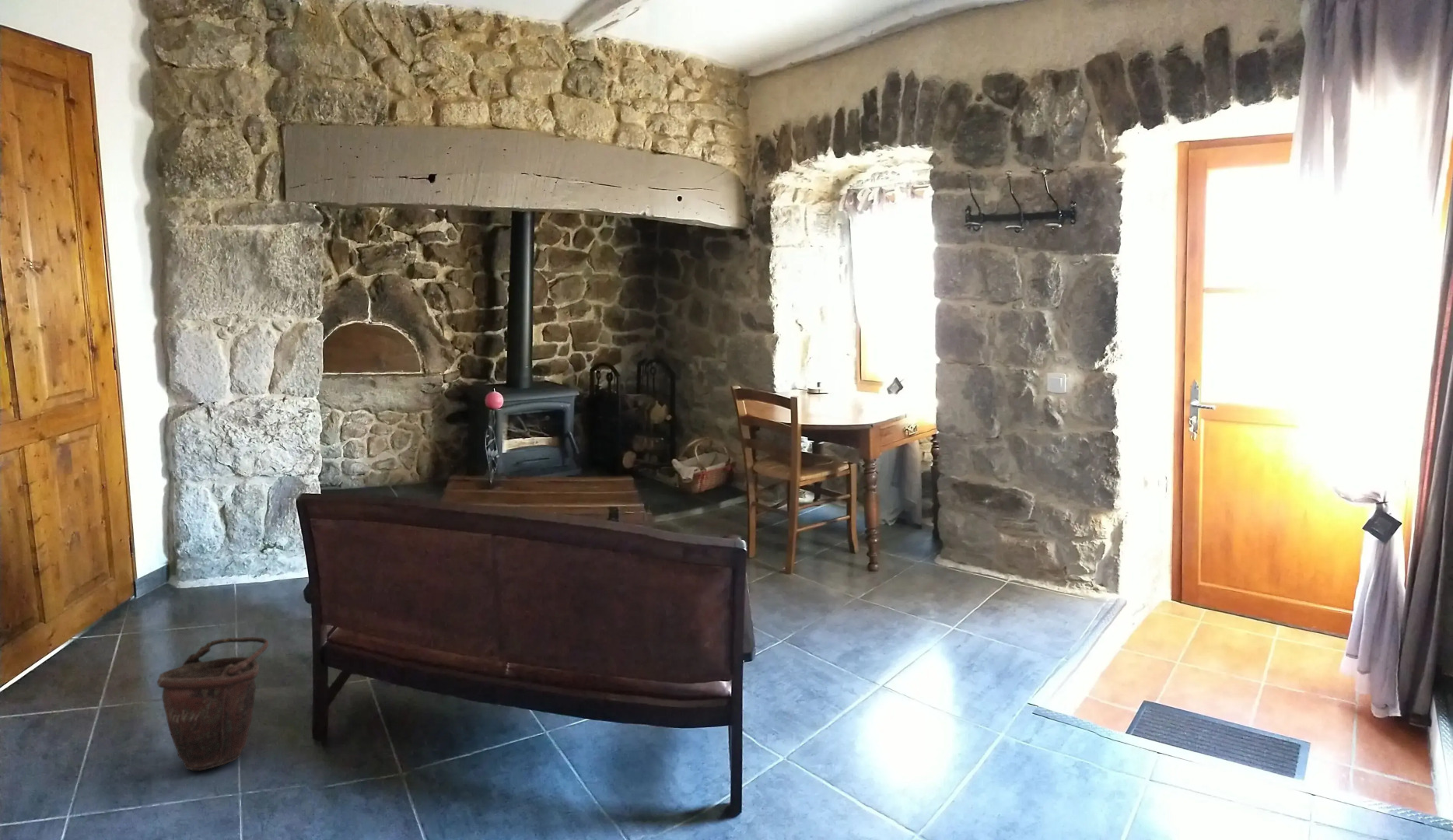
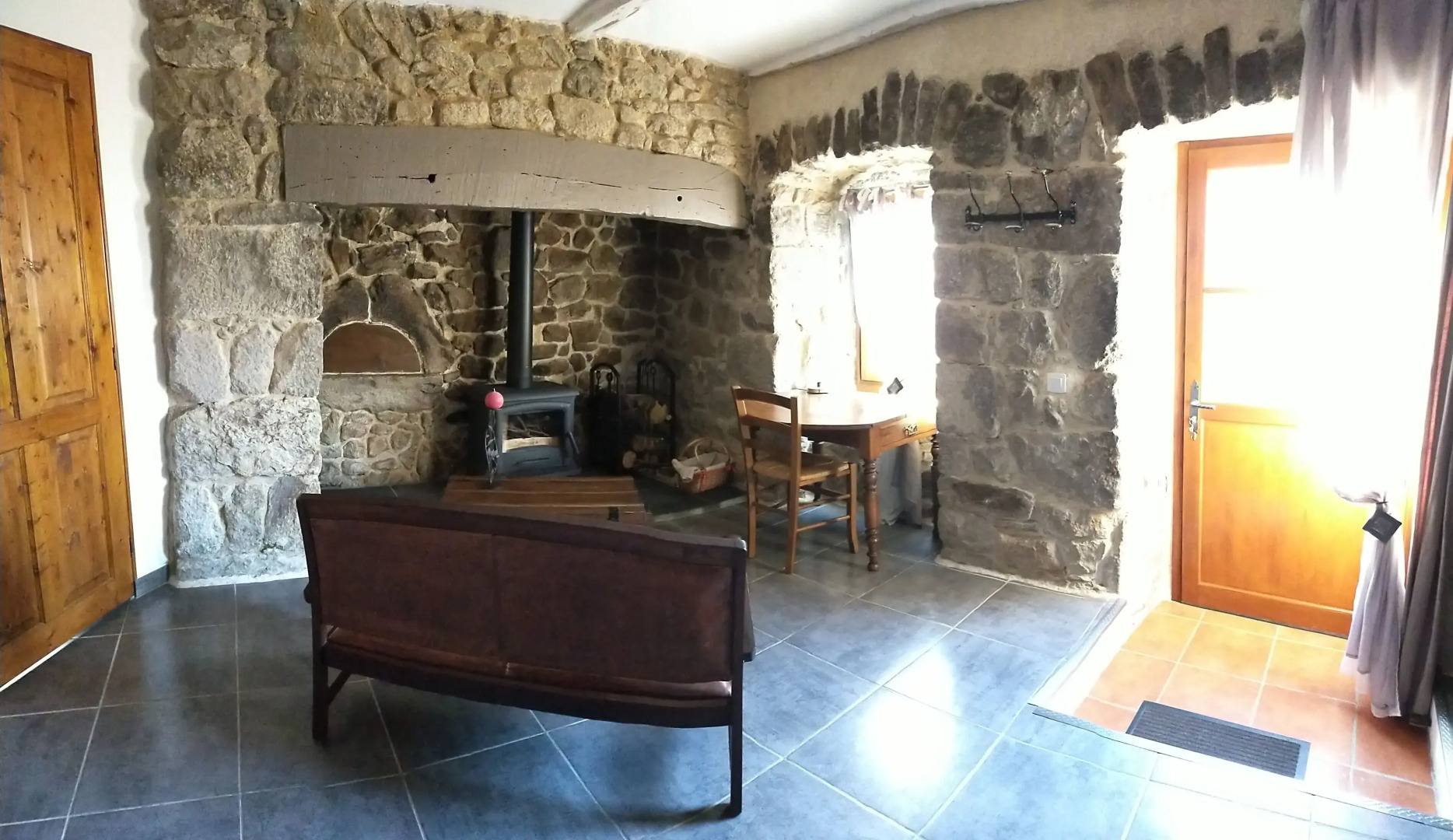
- bucket [156,636,269,772]
